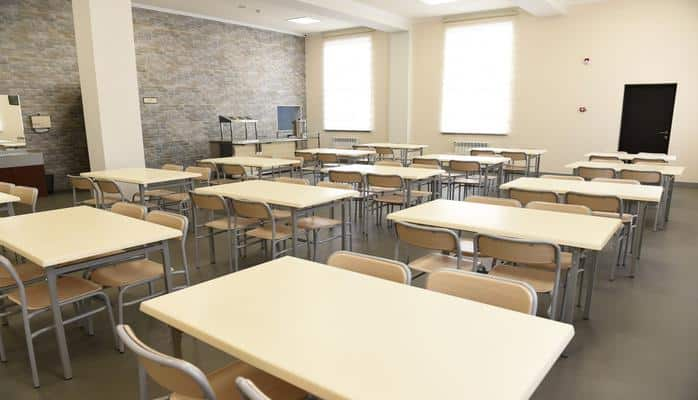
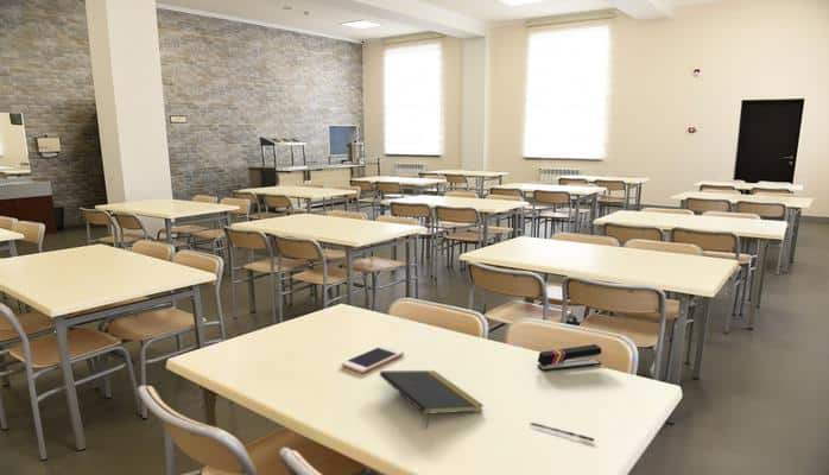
+ cell phone [341,344,405,374]
+ stapler [537,343,602,372]
+ notepad [379,369,485,430]
+ pen [529,422,595,443]
